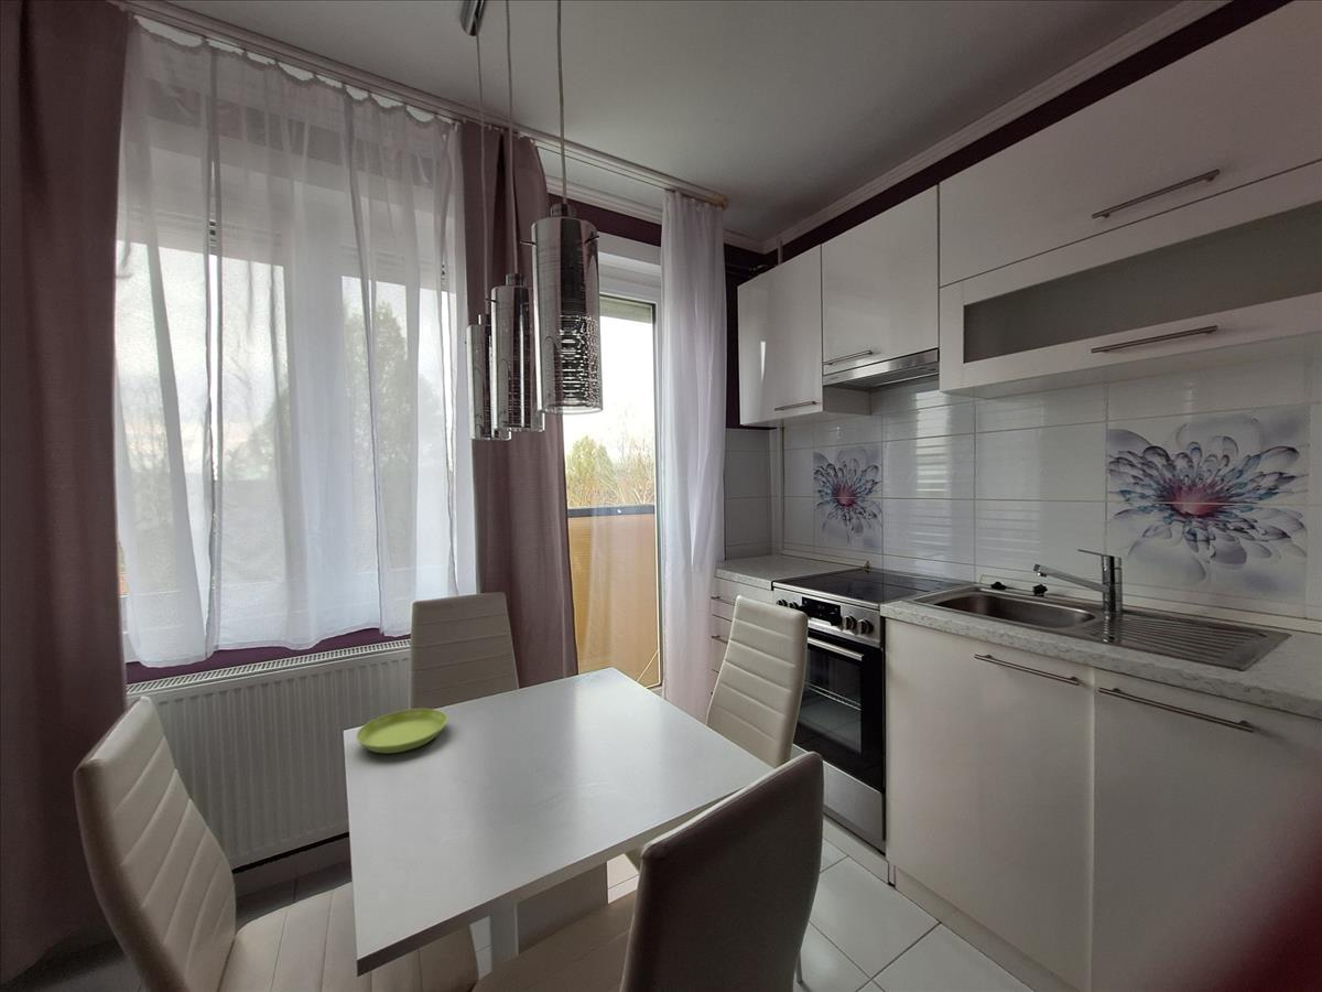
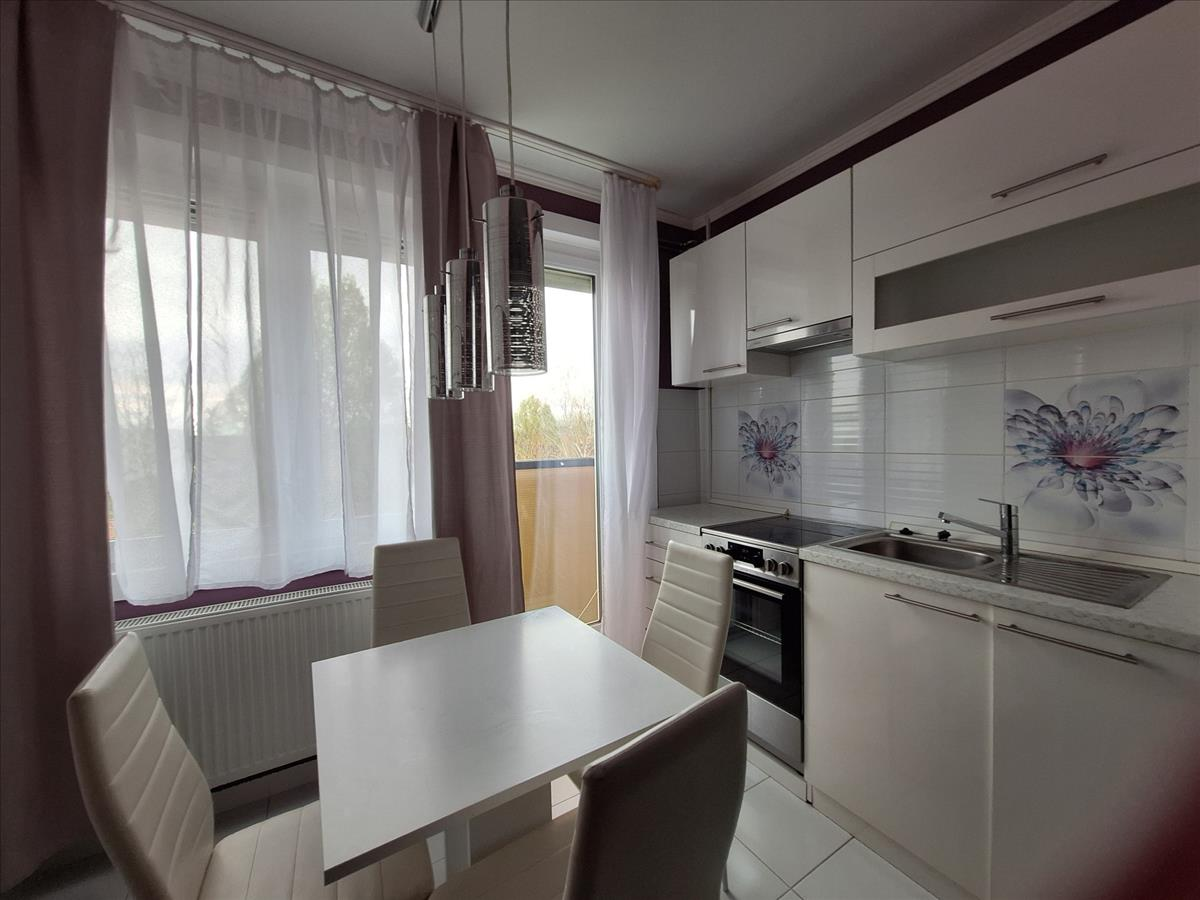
- saucer [355,708,448,754]
